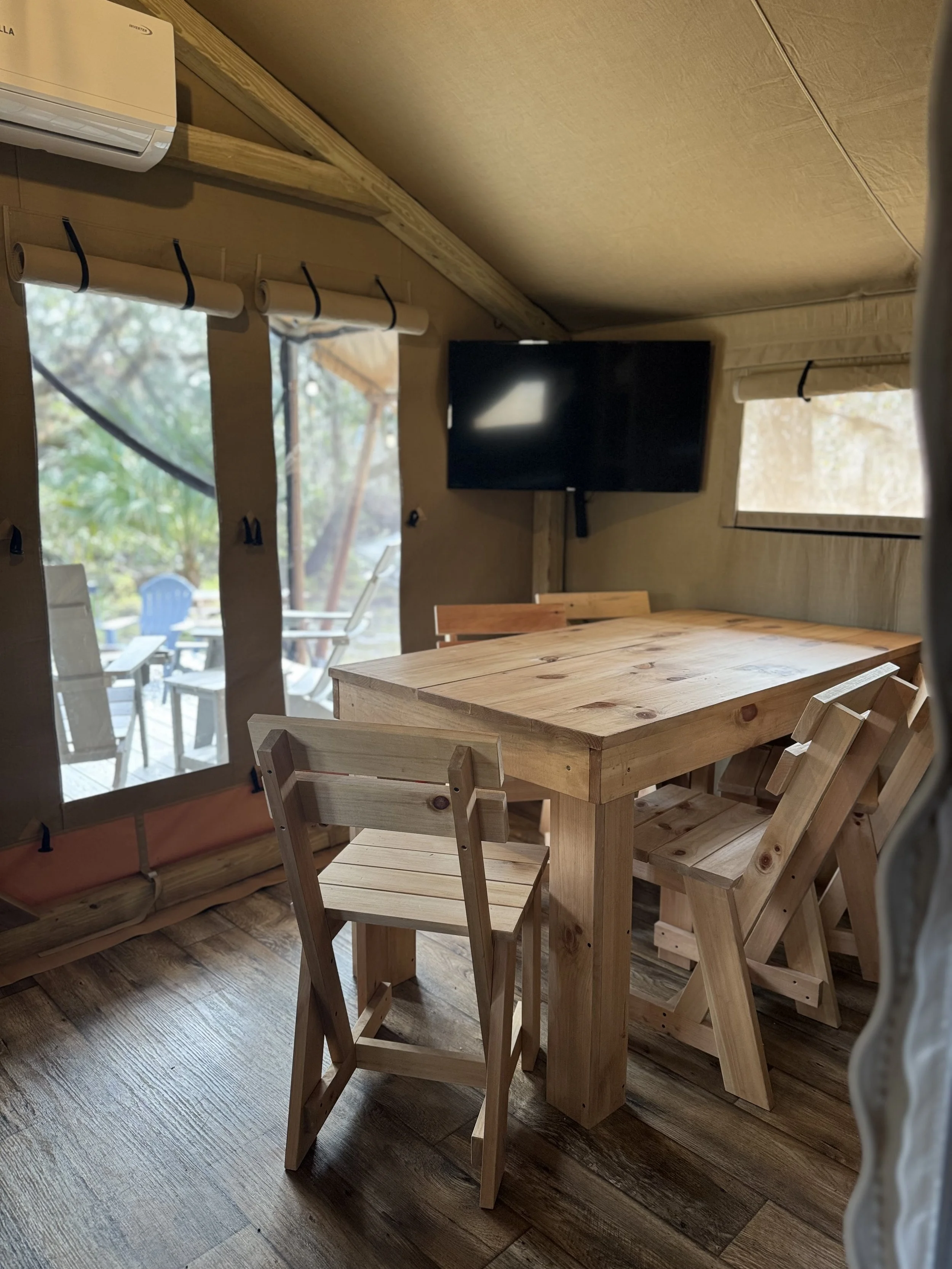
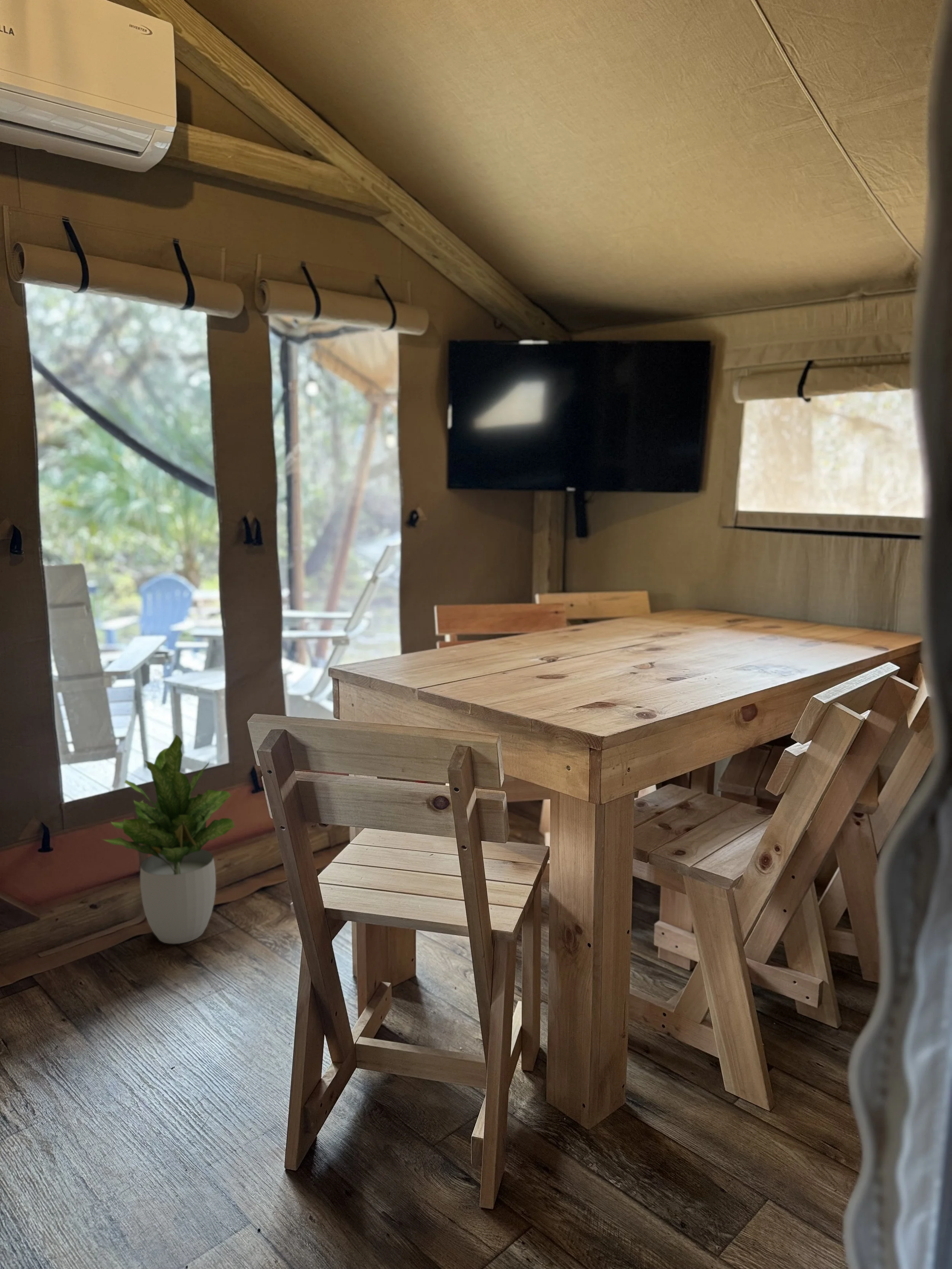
+ potted plant [101,734,236,944]
